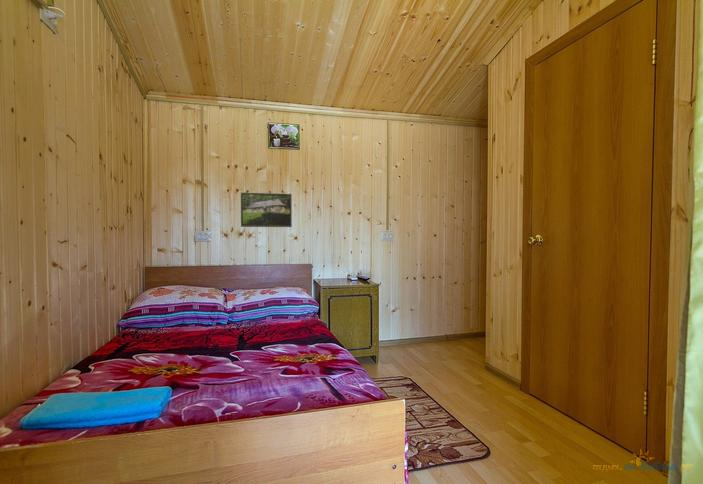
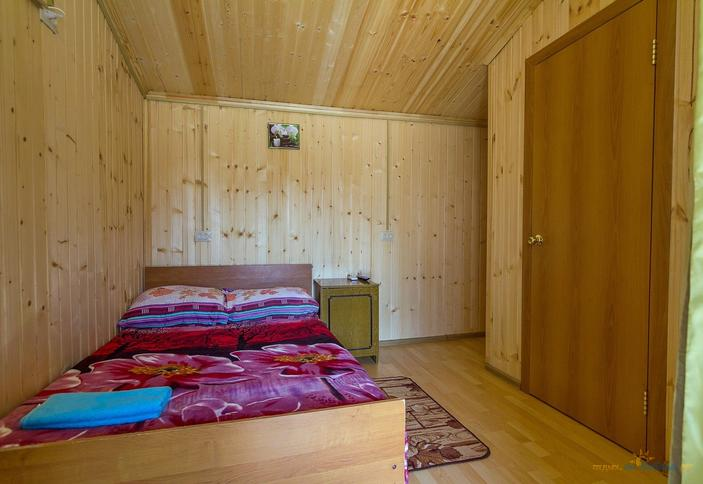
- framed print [240,192,293,228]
